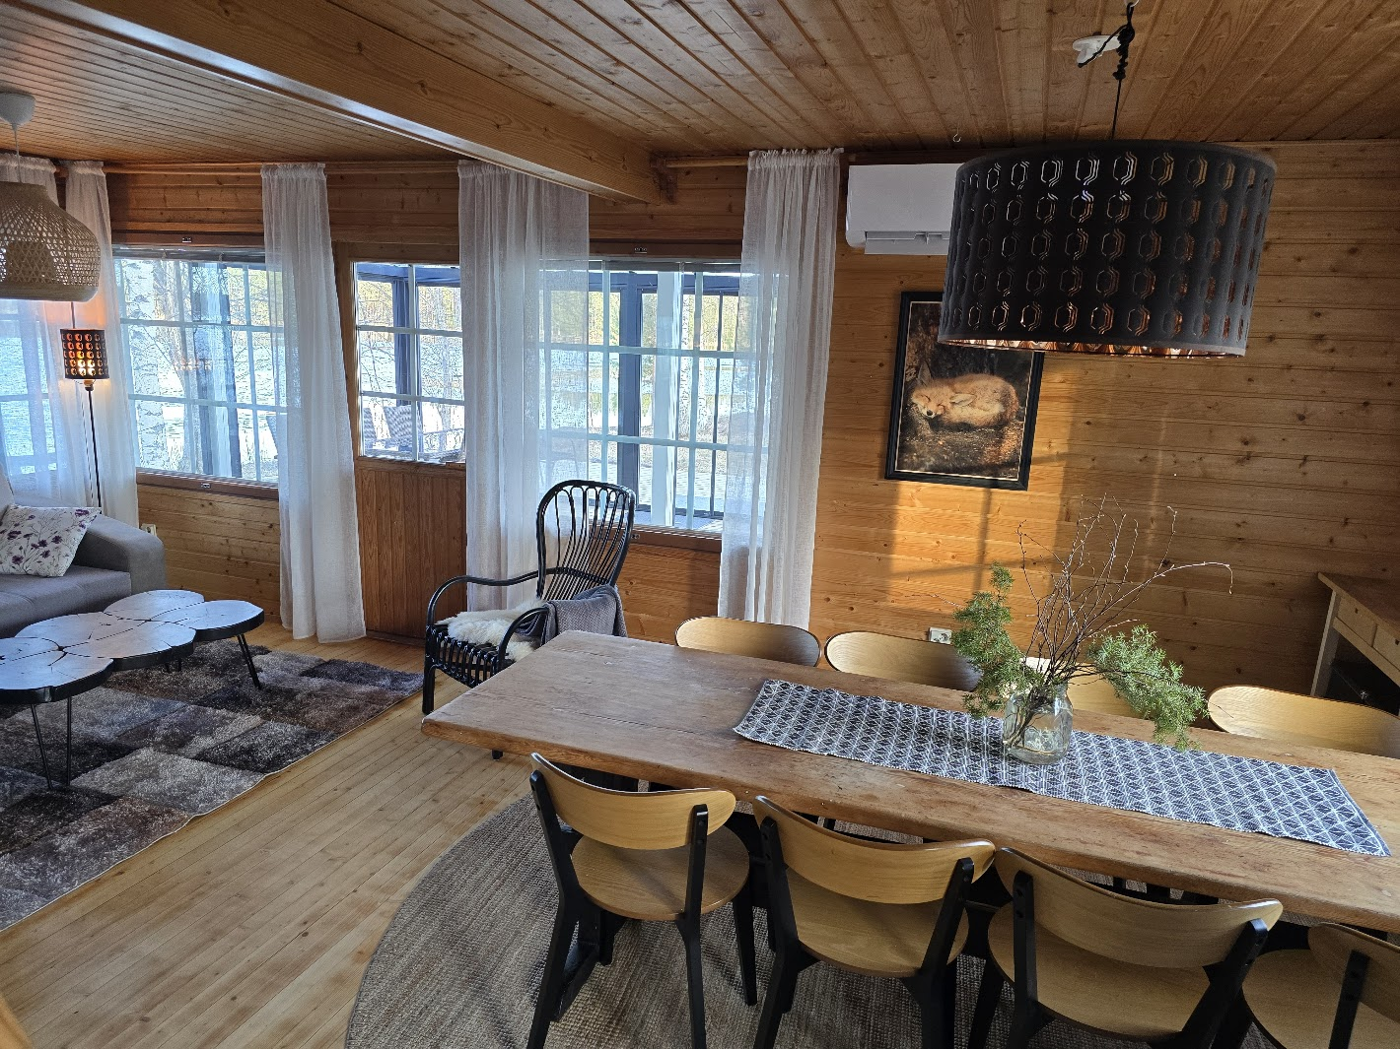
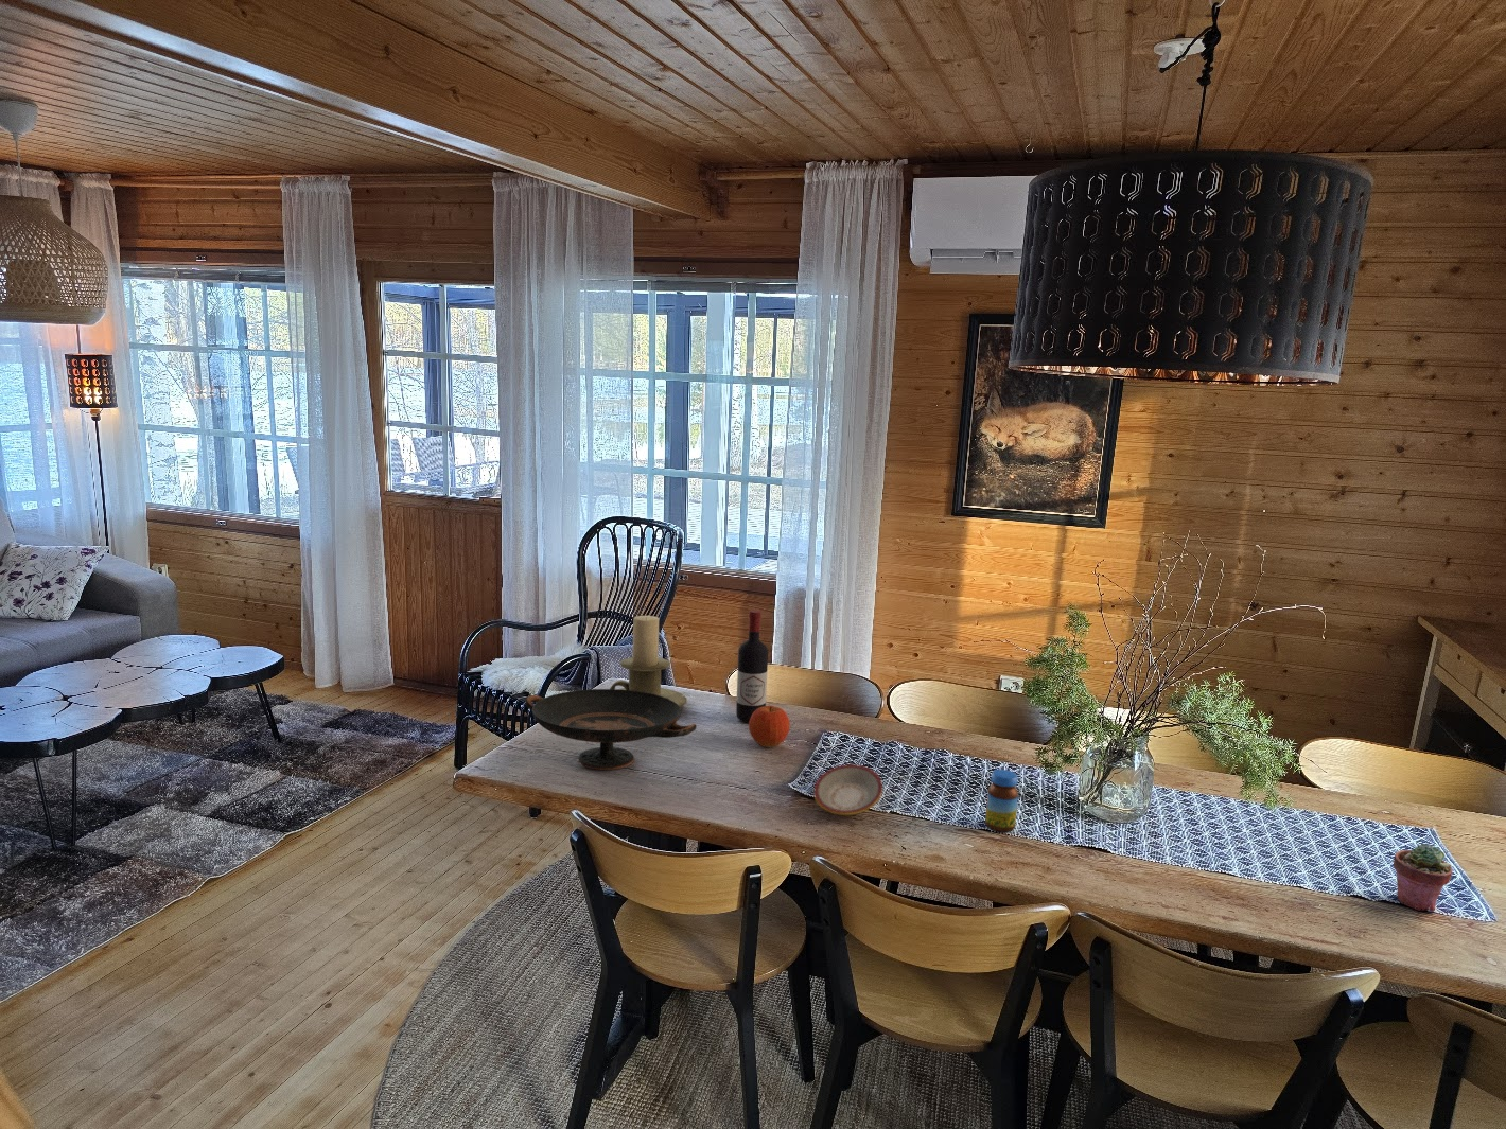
+ decorative bowl [524,688,697,771]
+ wine bottle [735,610,768,723]
+ jar [984,768,1019,834]
+ fruit [748,704,791,748]
+ candle holder [608,614,688,708]
+ plate [812,764,883,816]
+ potted succulent [1392,843,1453,913]
